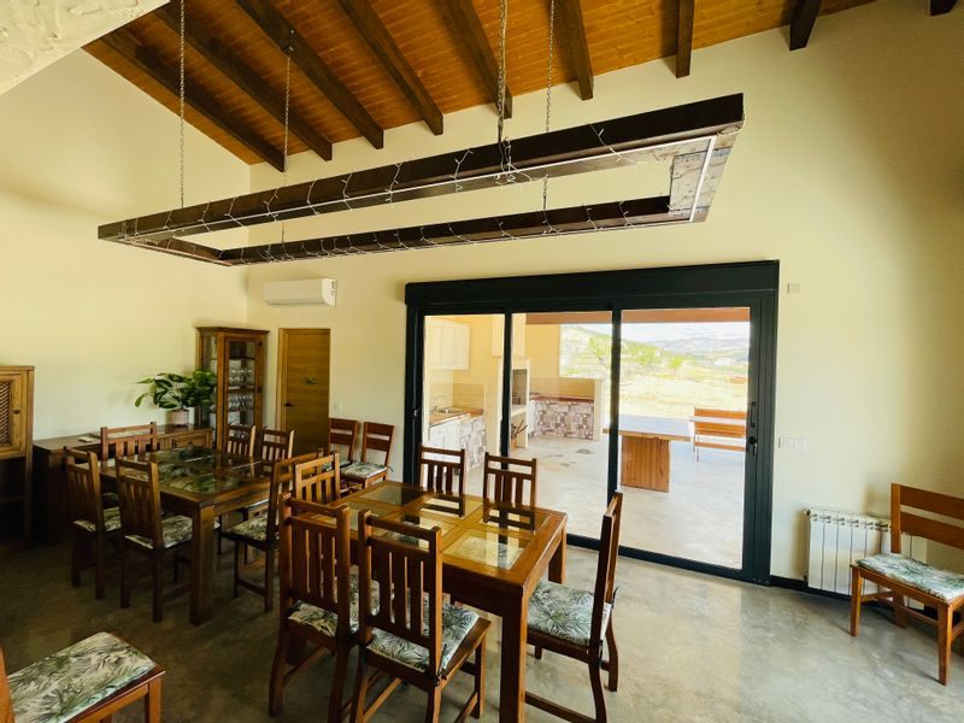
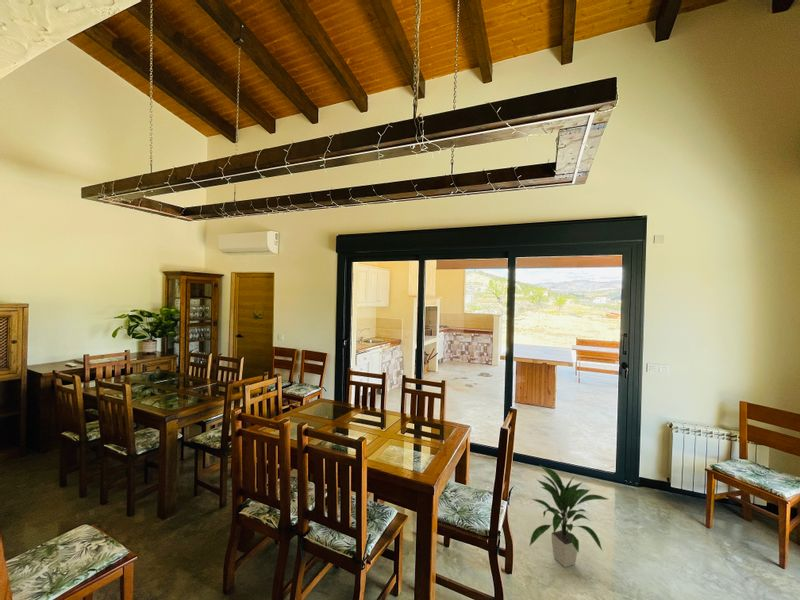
+ indoor plant [528,464,609,568]
